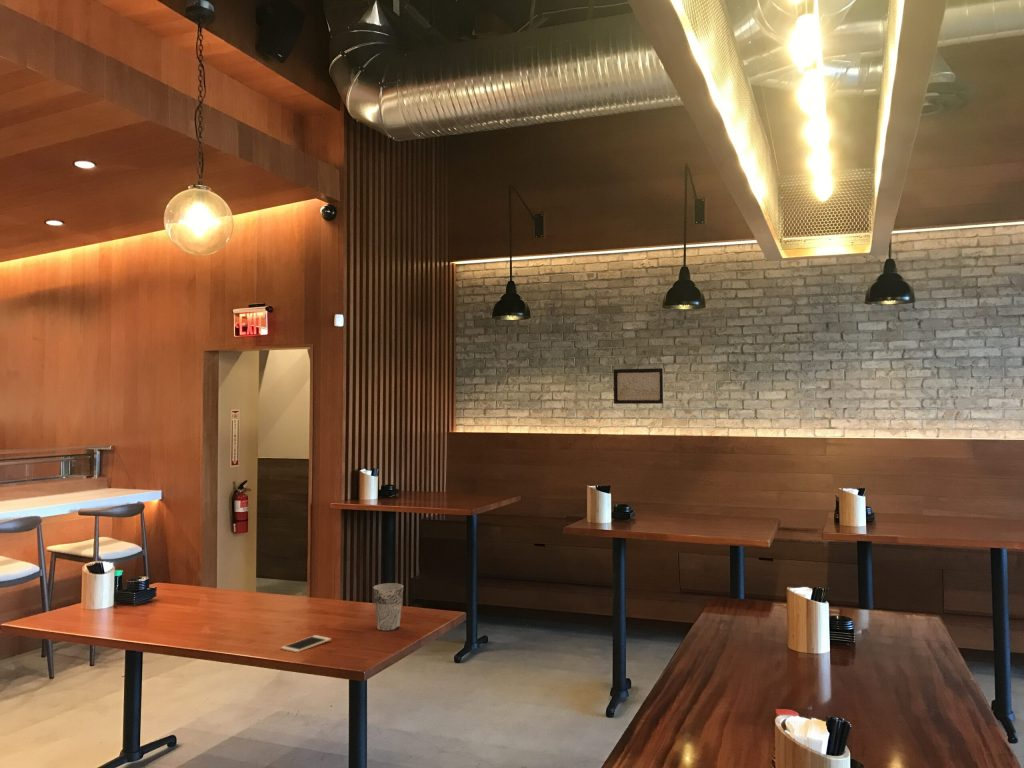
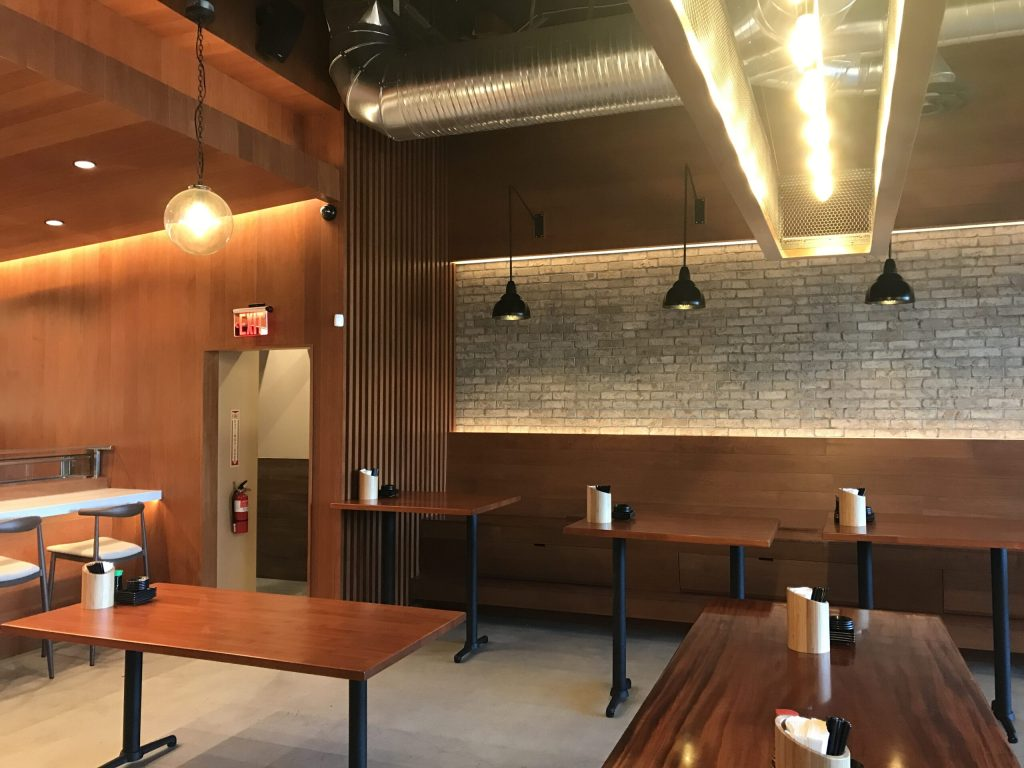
- cell phone [280,634,332,653]
- wall art [613,367,664,405]
- cup [372,582,404,632]
